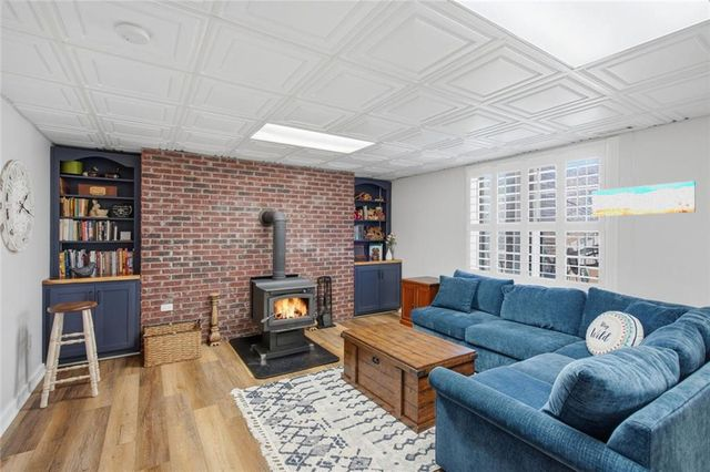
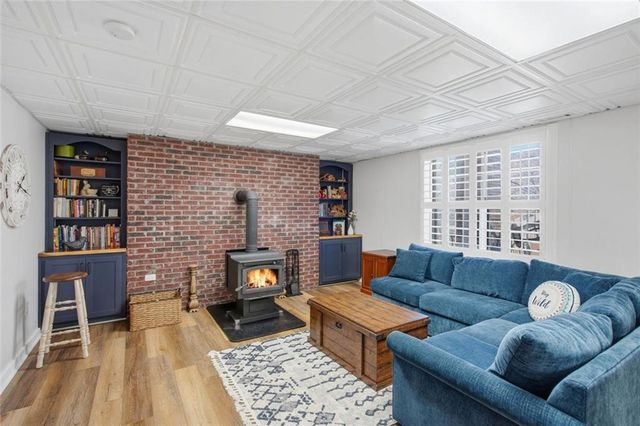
- wall art [591,179,697,217]
